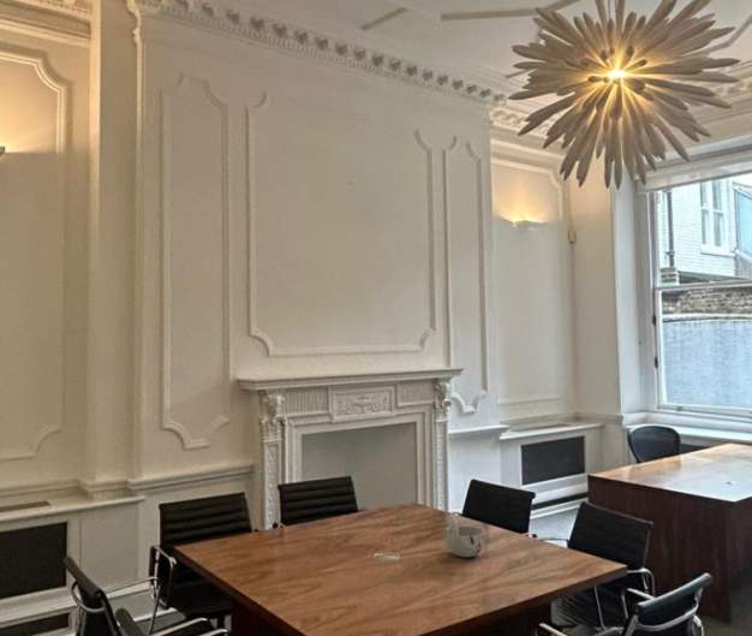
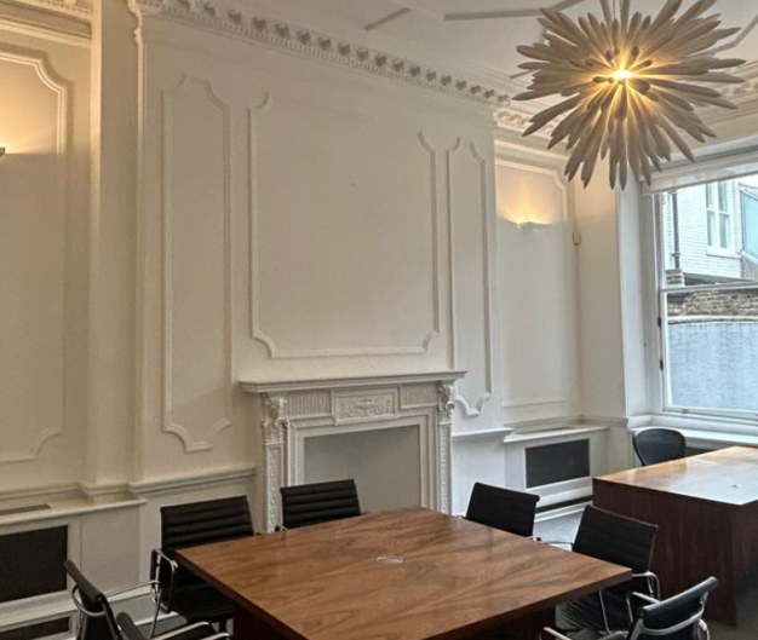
- cup [442,513,485,558]
